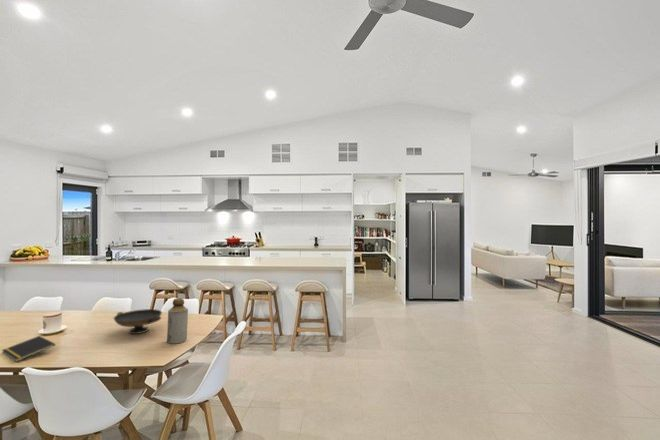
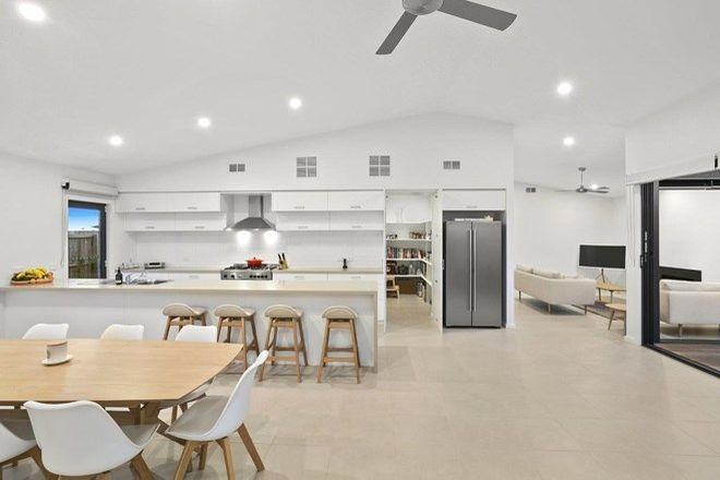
- notepad [1,335,56,363]
- bottle [166,297,189,344]
- decorative bowl [112,308,163,335]
